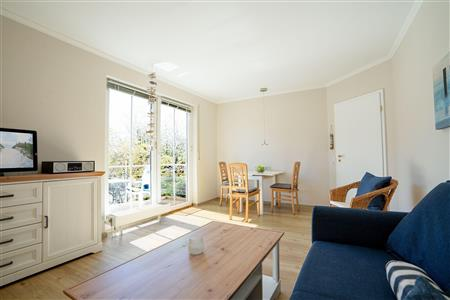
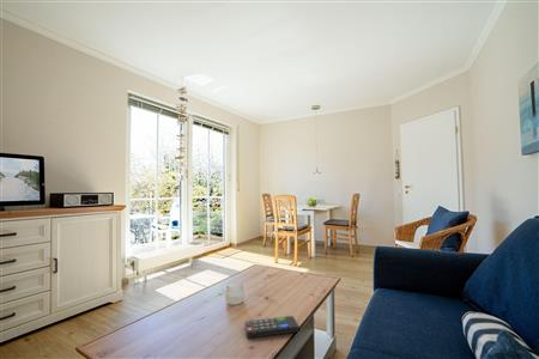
+ remote control [243,315,299,340]
